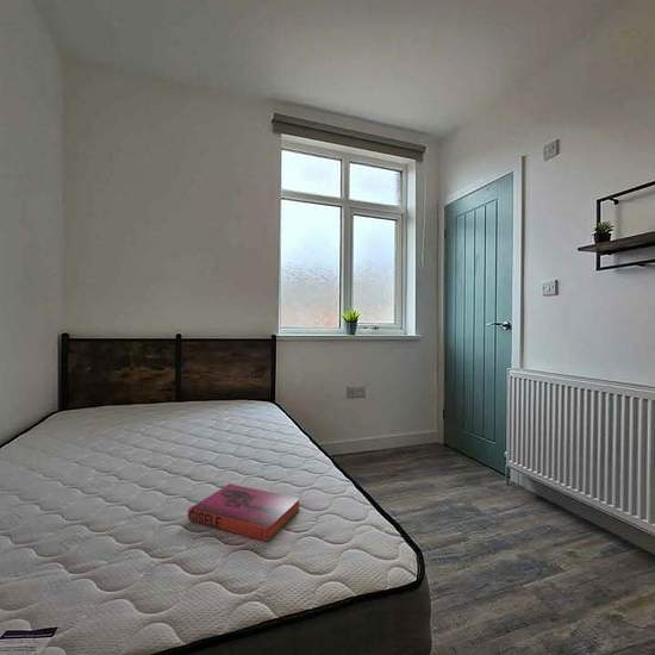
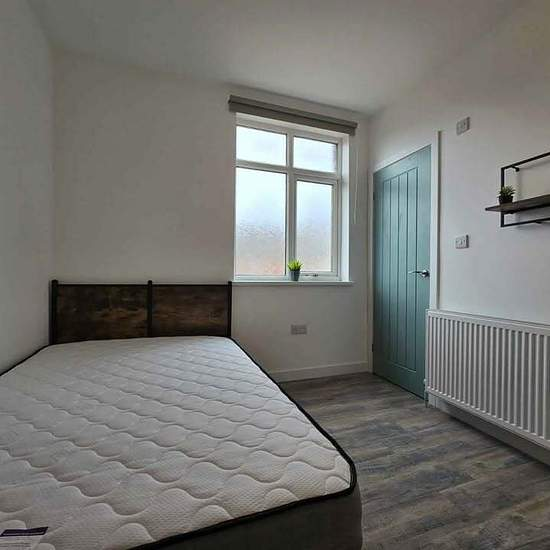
- hardback book [187,482,301,543]
